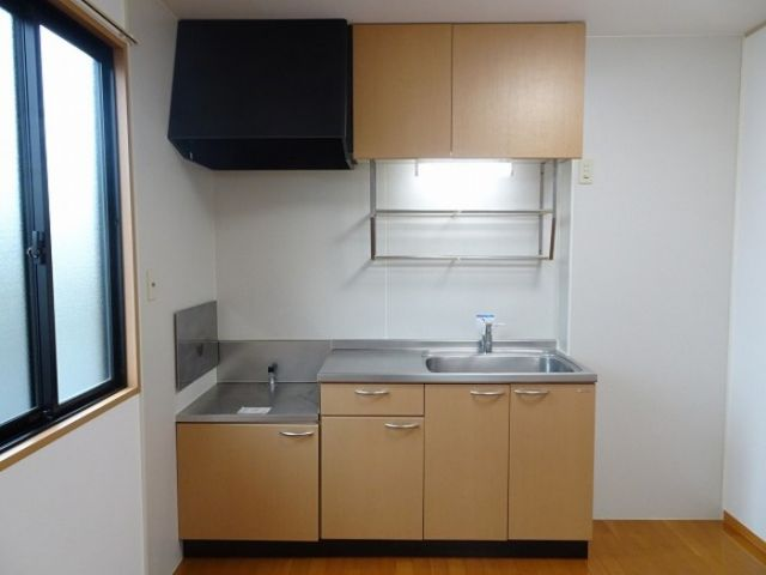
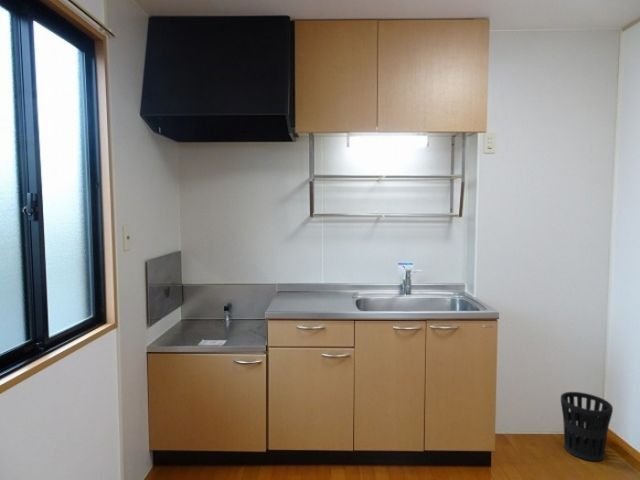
+ wastebasket [560,391,614,462]
